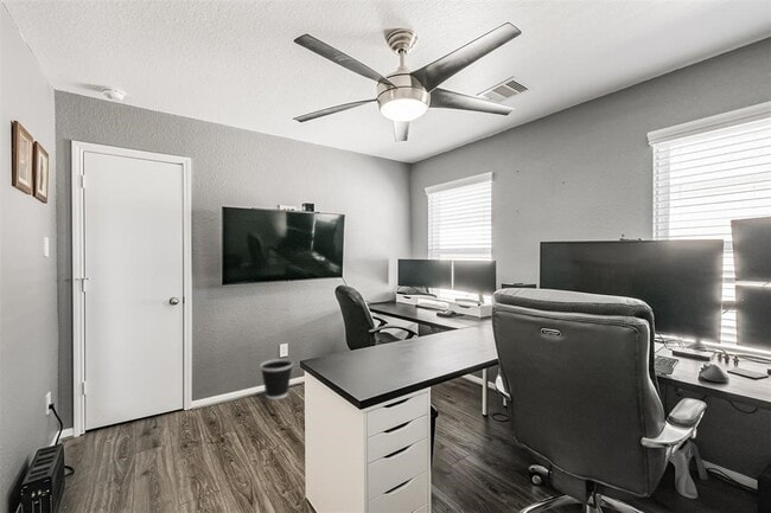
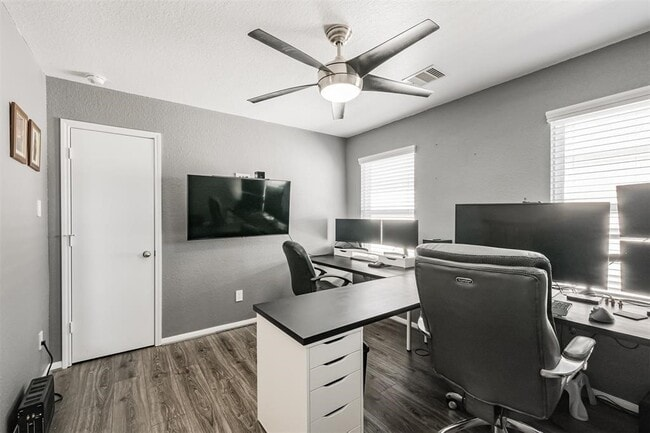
- wastebasket [259,358,294,400]
